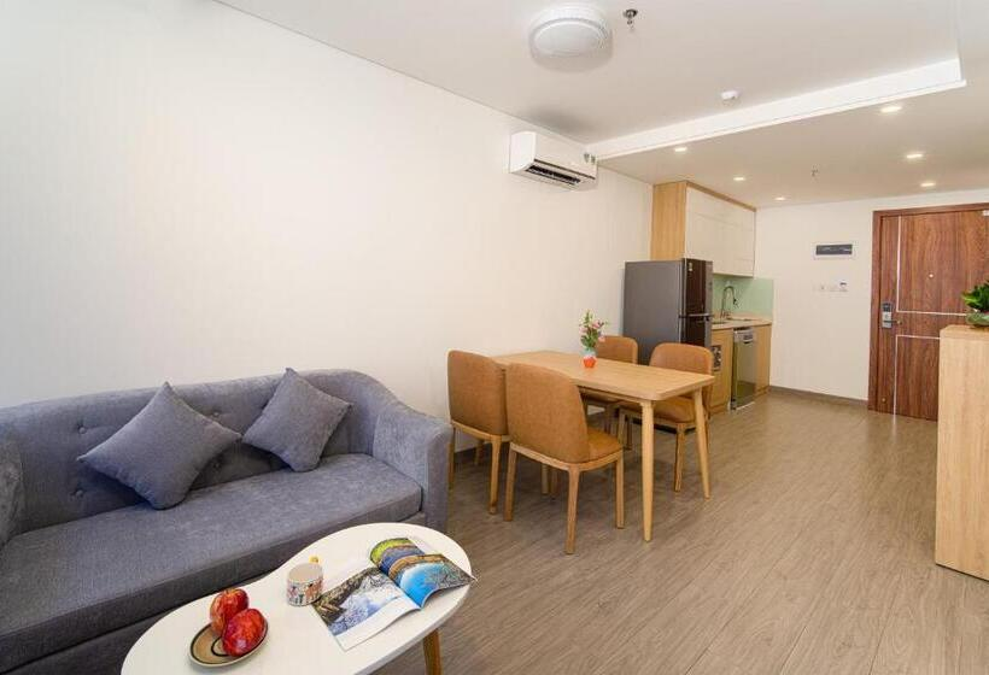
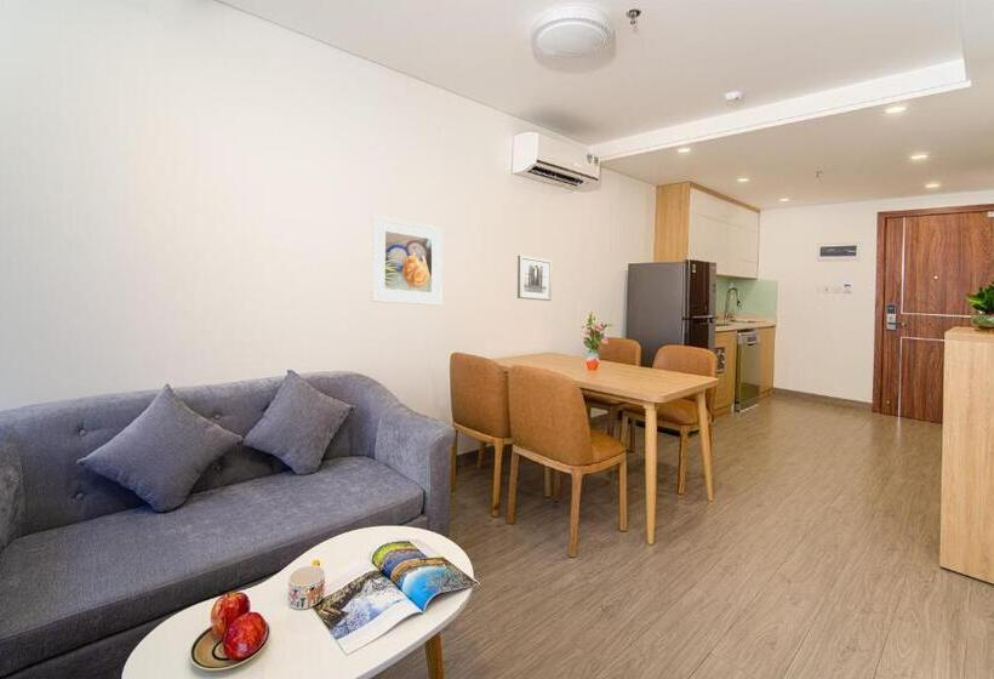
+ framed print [370,215,444,307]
+ wall art [516,255,553,302]
